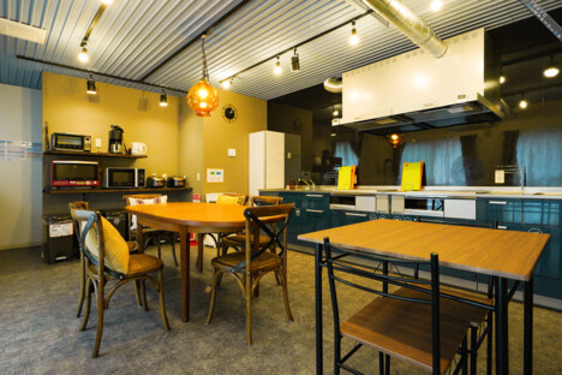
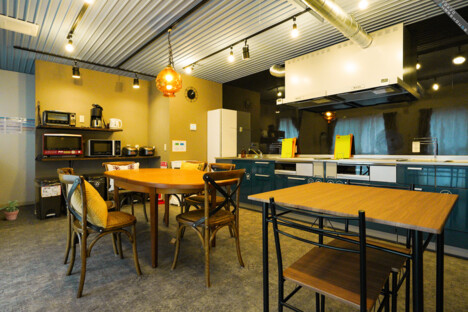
+ potted plant [0,200,20,221]
